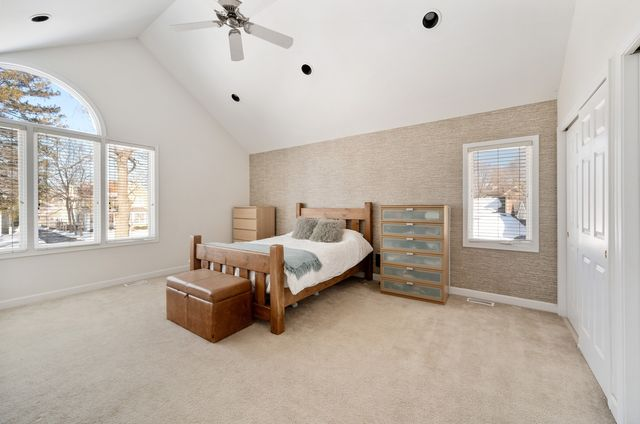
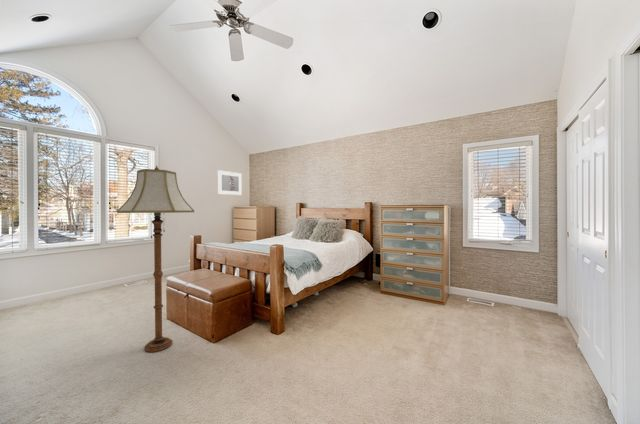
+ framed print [217,169,243,196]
+ floor lamp [116,165,195,353]
